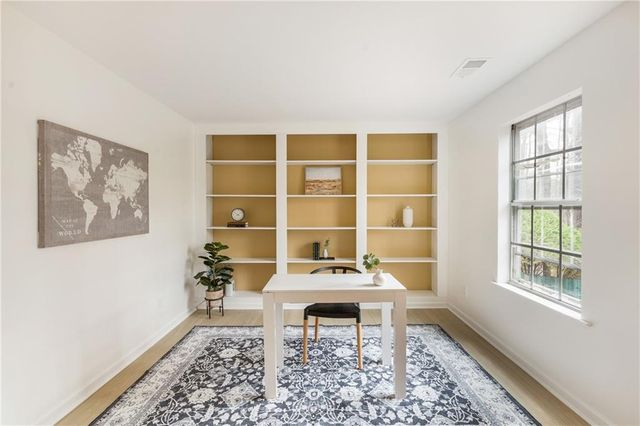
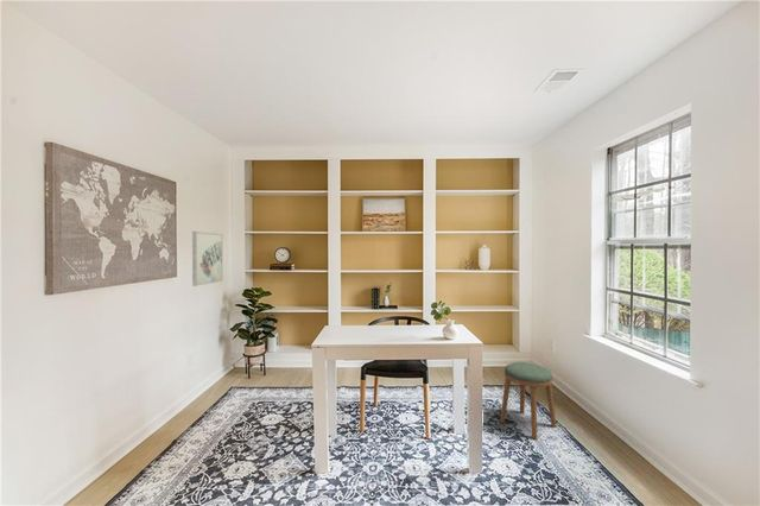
+ wall art [191,230,223,287]
+ stool [499,361,558,441]
